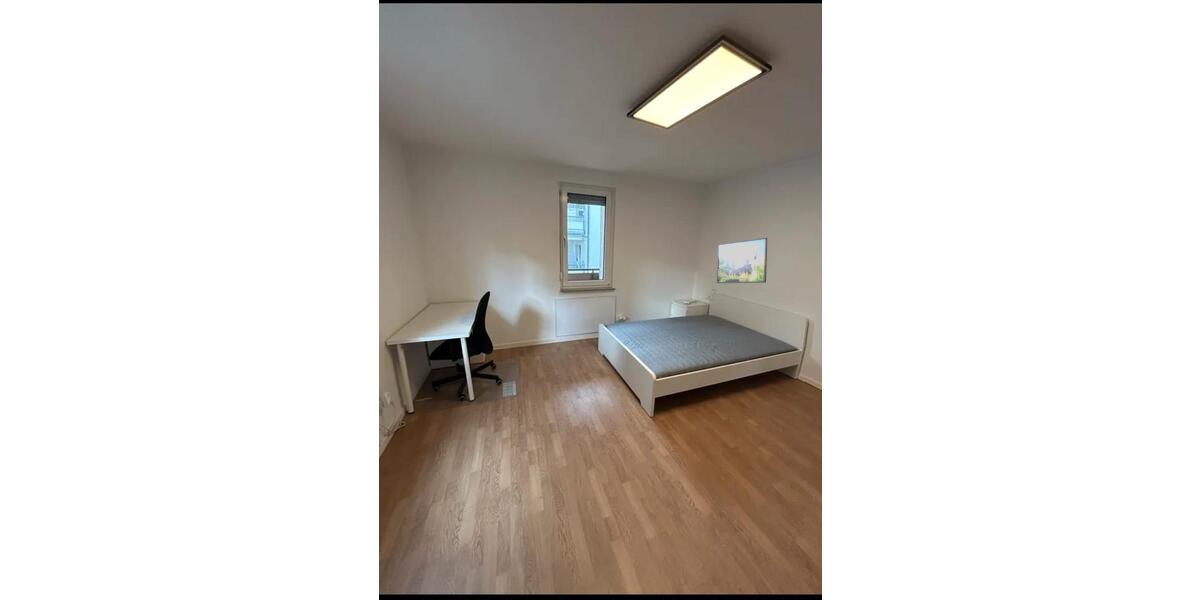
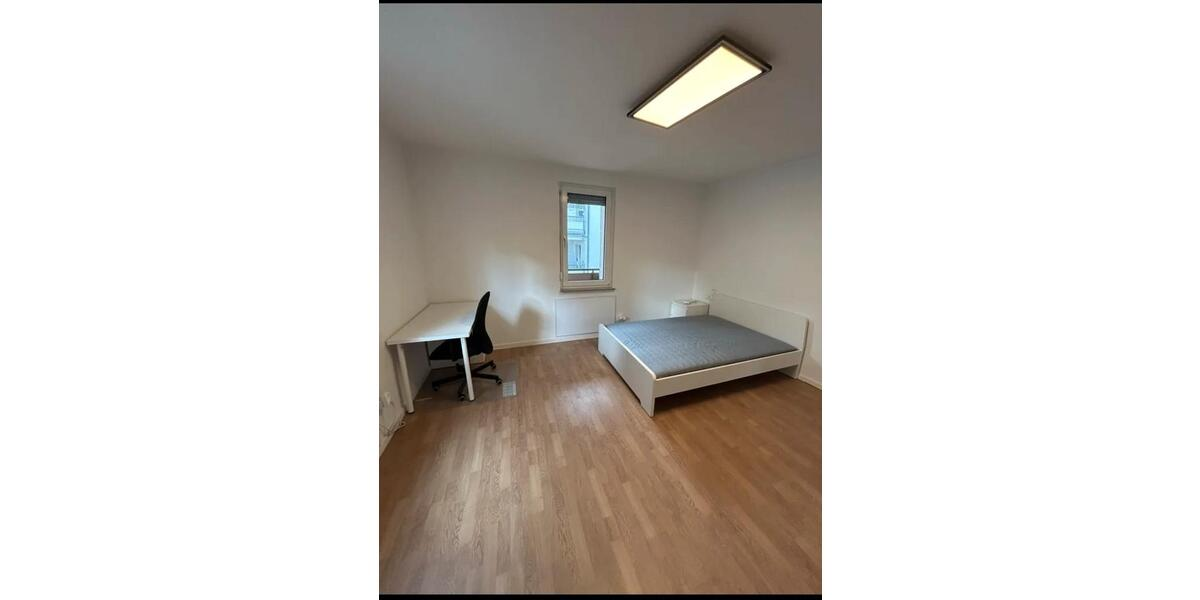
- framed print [716,237,768,284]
